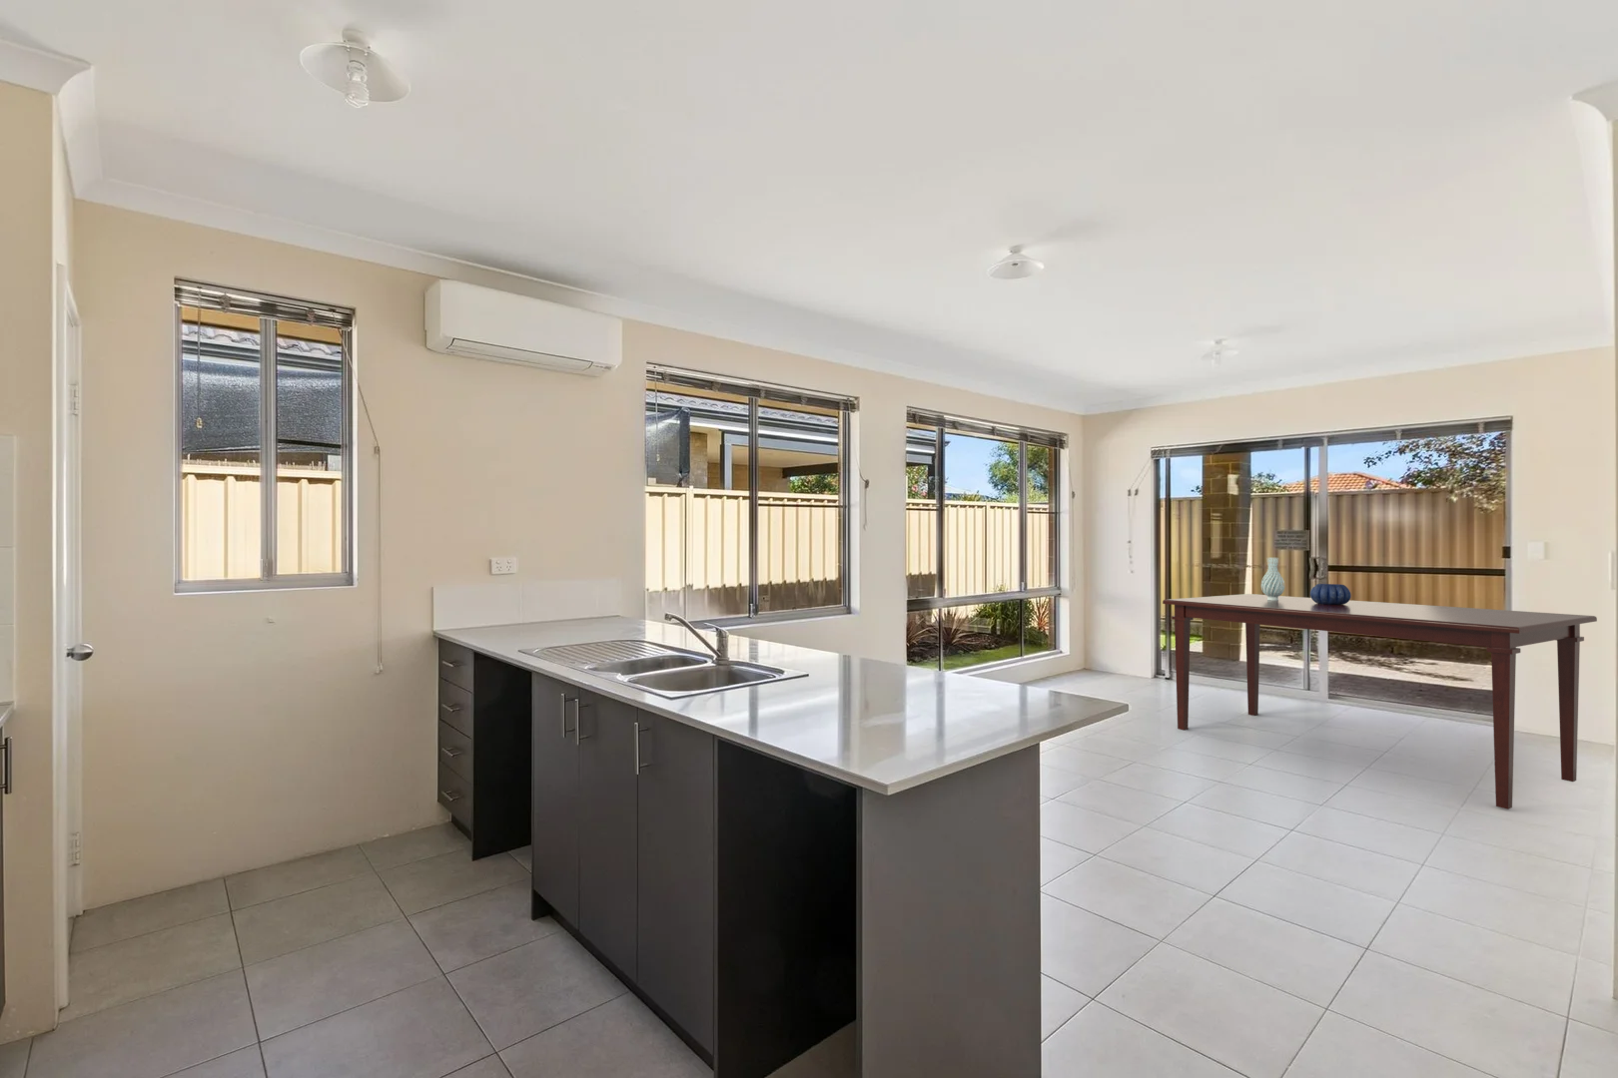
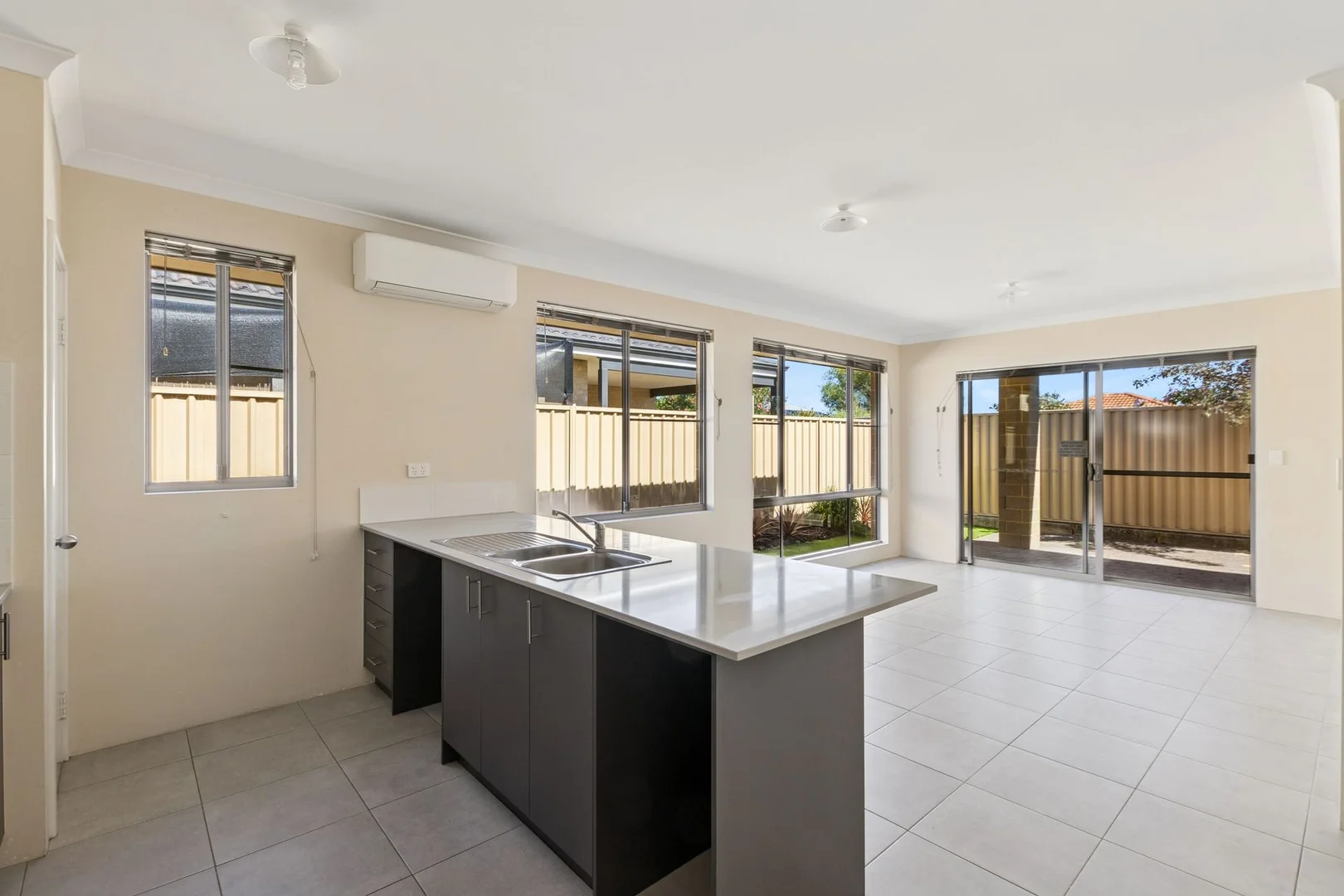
- dining table [1162,593,1598,811]
- decorative bowl [1310,584,1352,605]
- vase [1260,556,1286,600]
